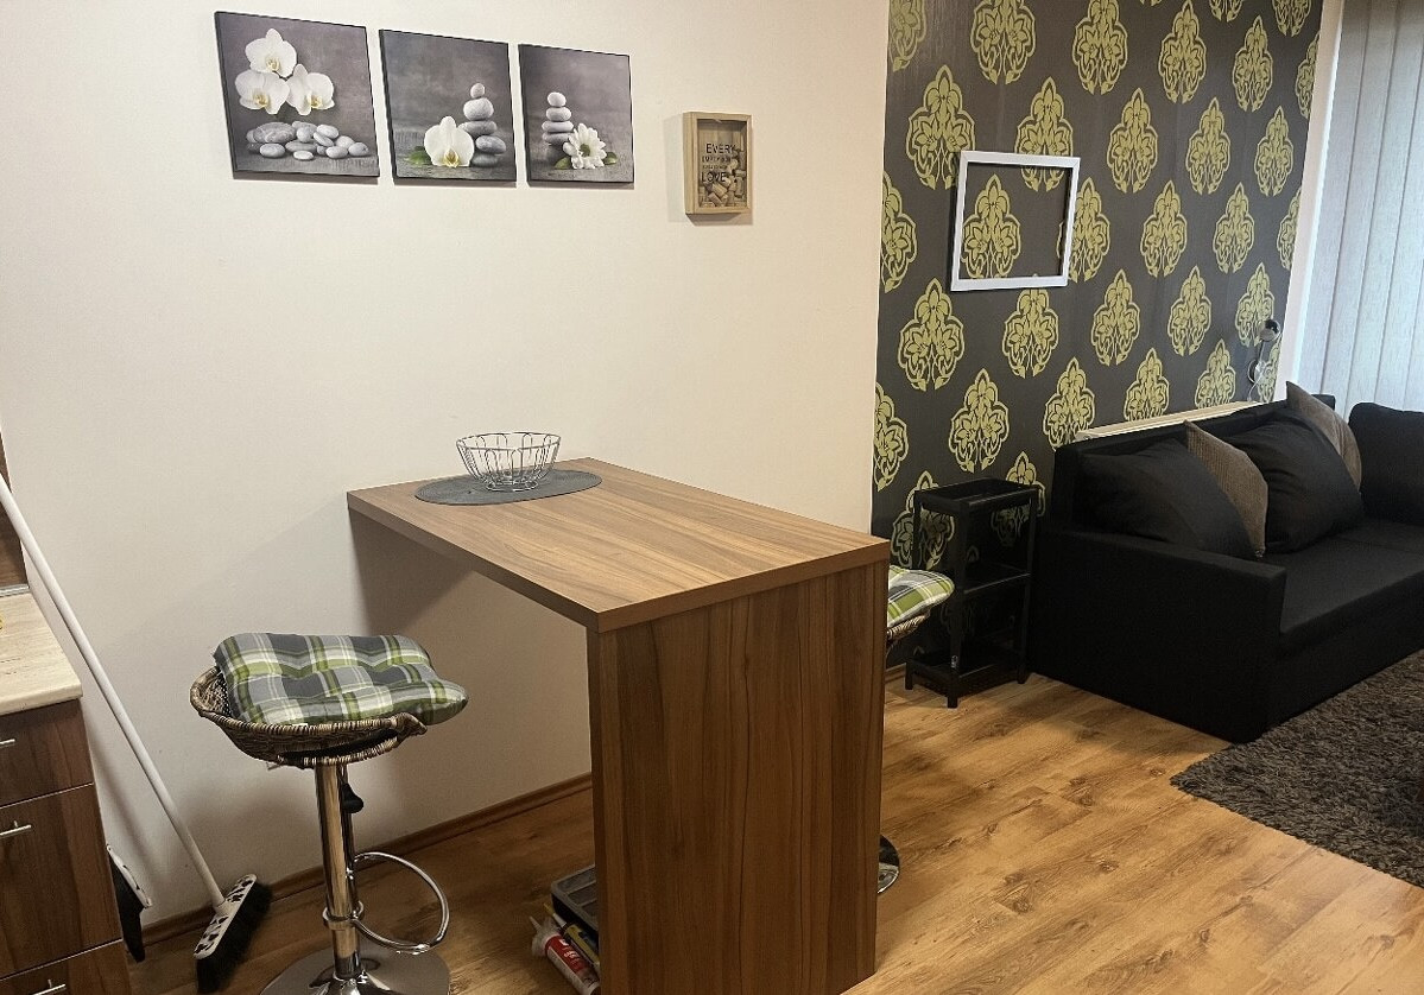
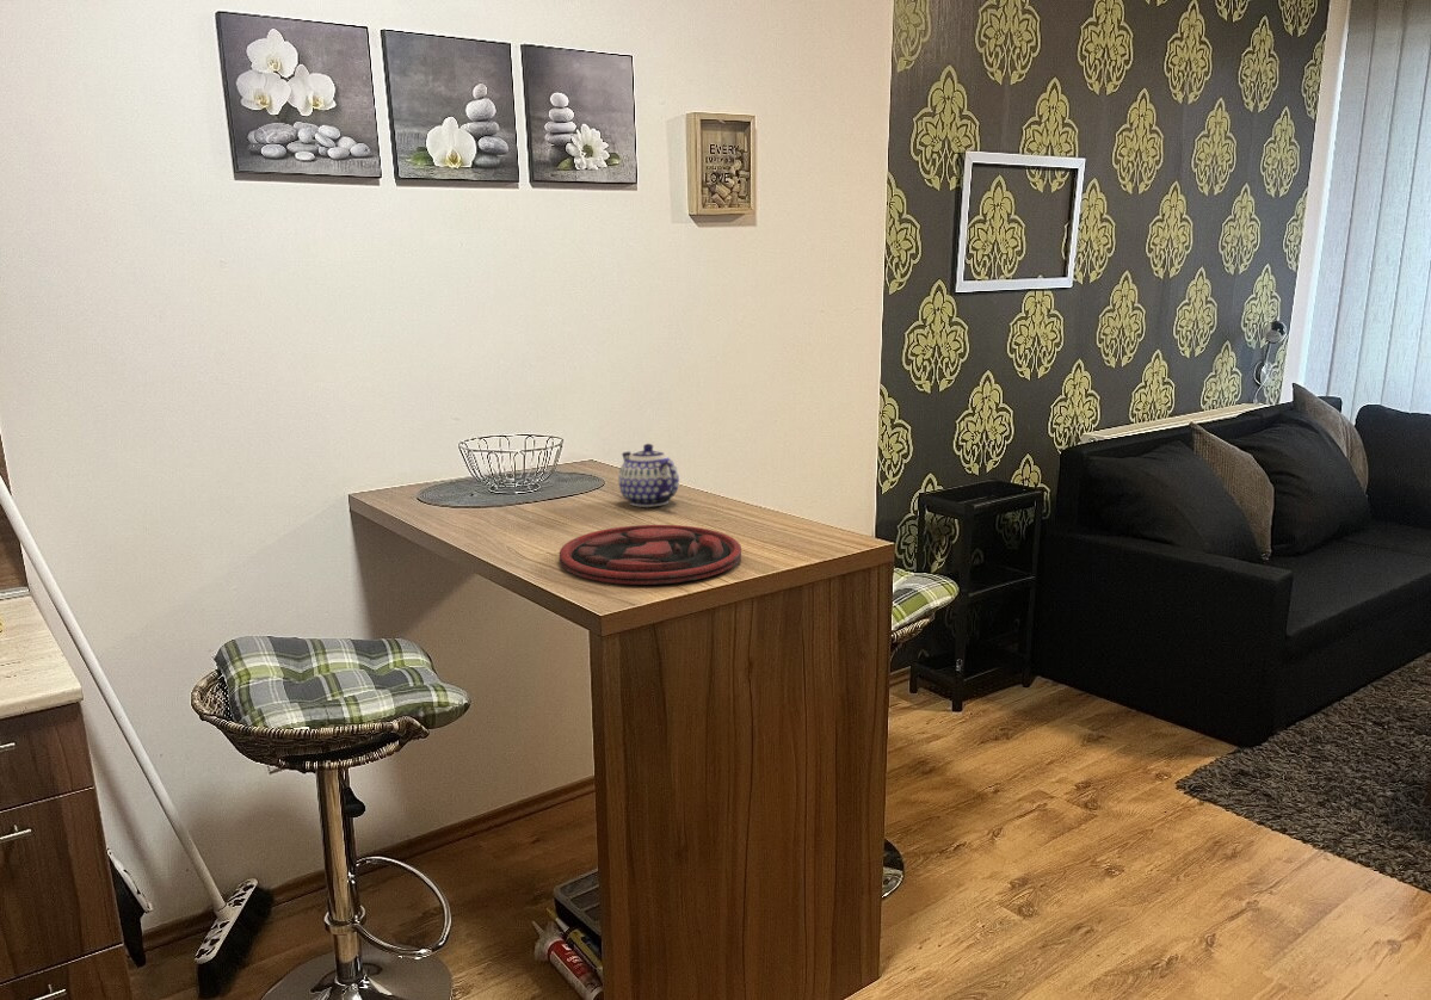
+ plate [559,524,742,586]
+ teapot [617,443,680,508]
